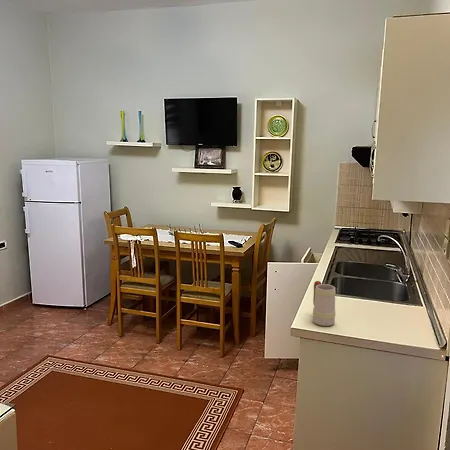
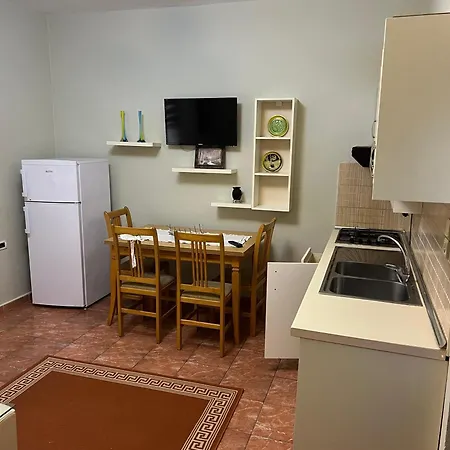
- mug [312,280,337,327]
